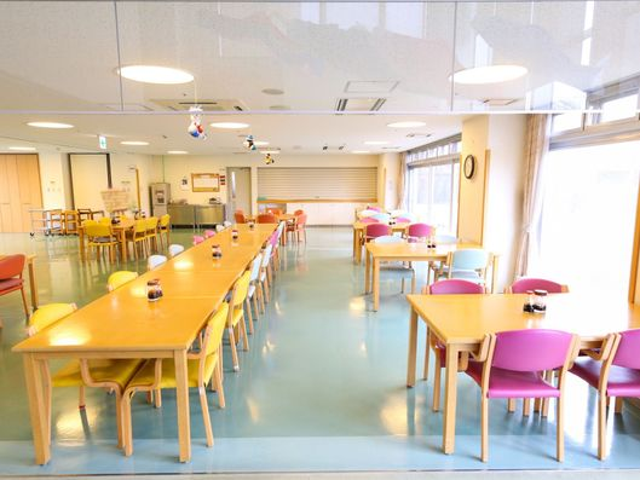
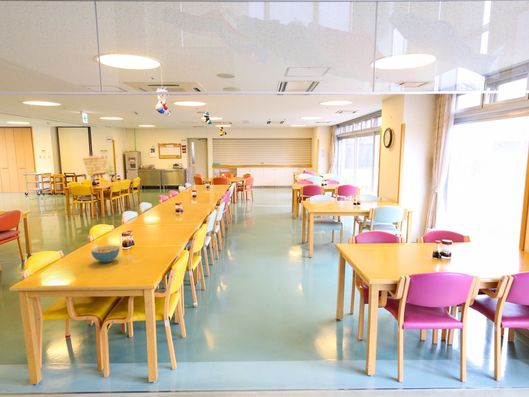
+ cereal bowl [90,245,121,264]
